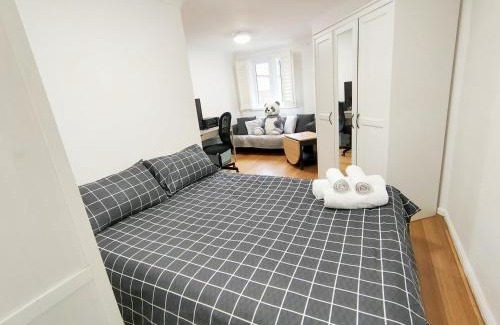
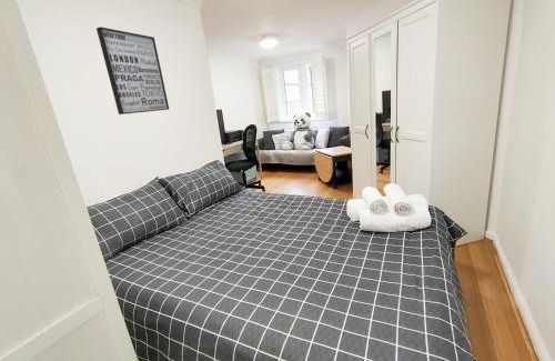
+ wall art [95,26,170,116]
